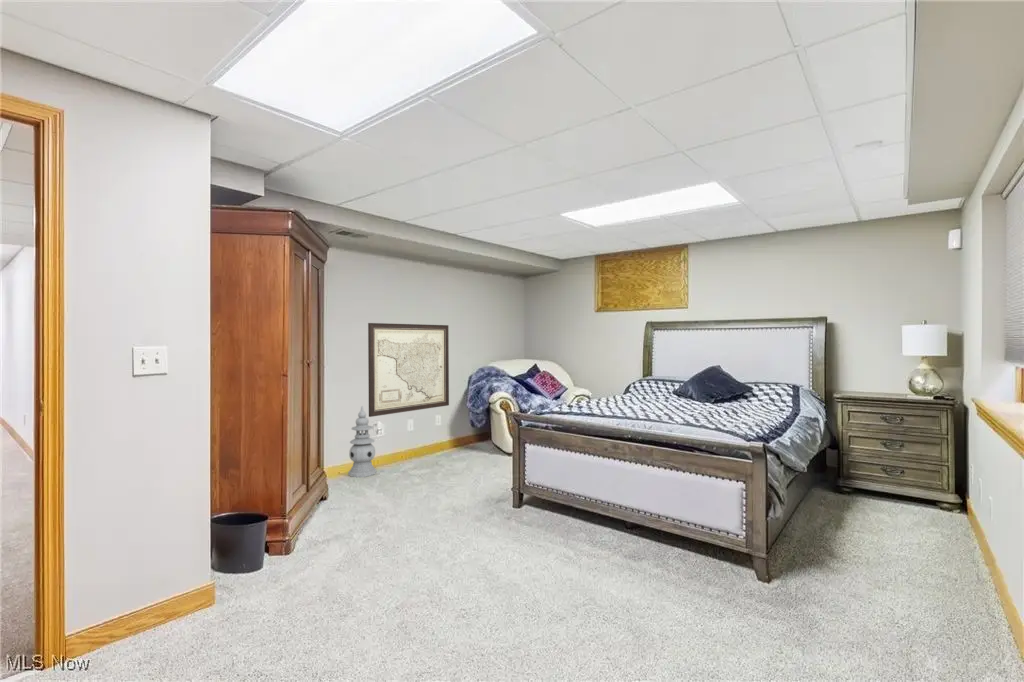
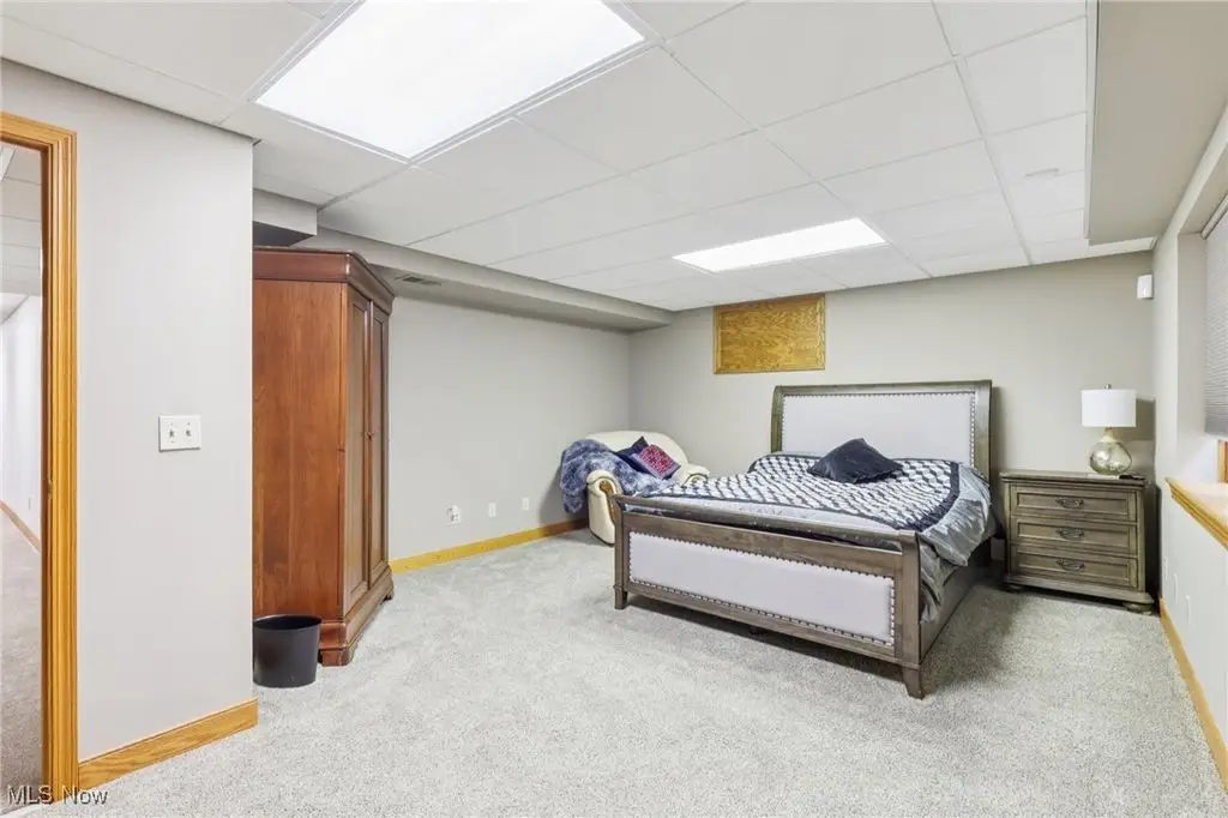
- wall art [367,322,450,418]
- lantern [347,405,377,478]
